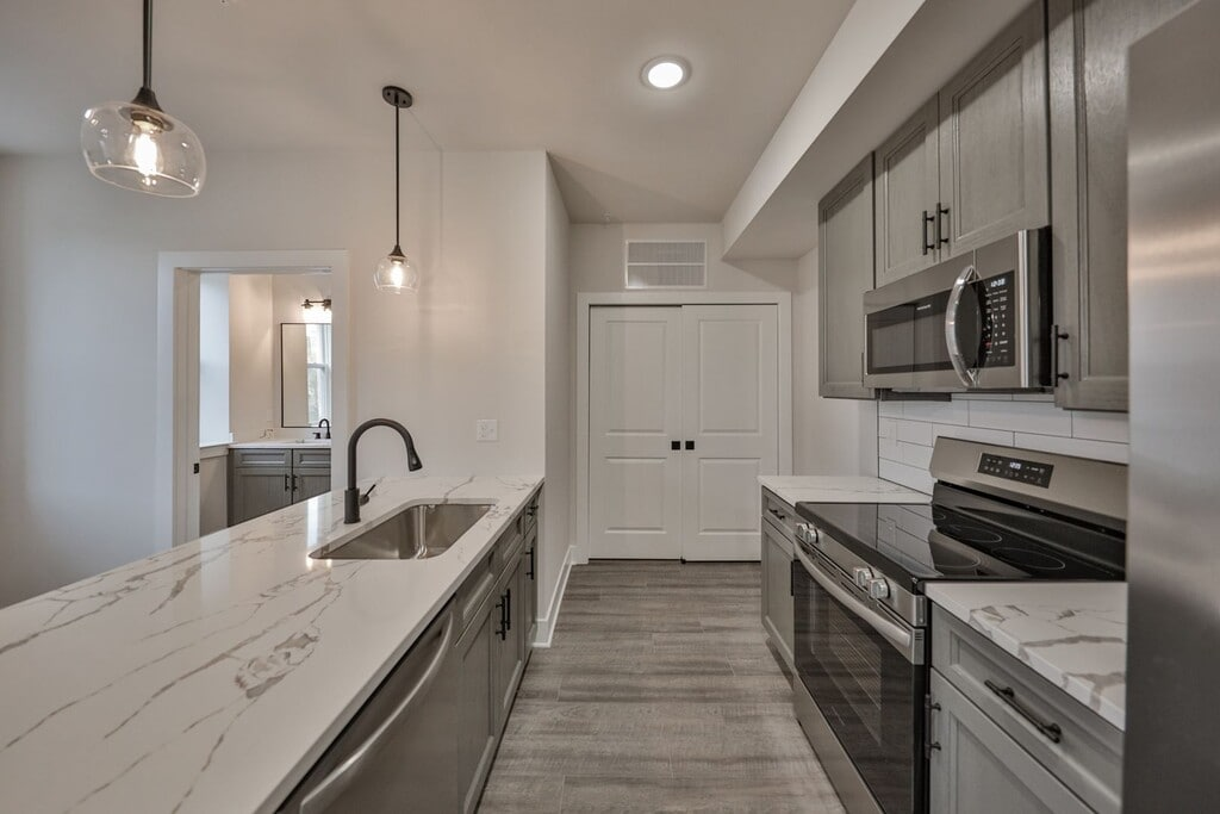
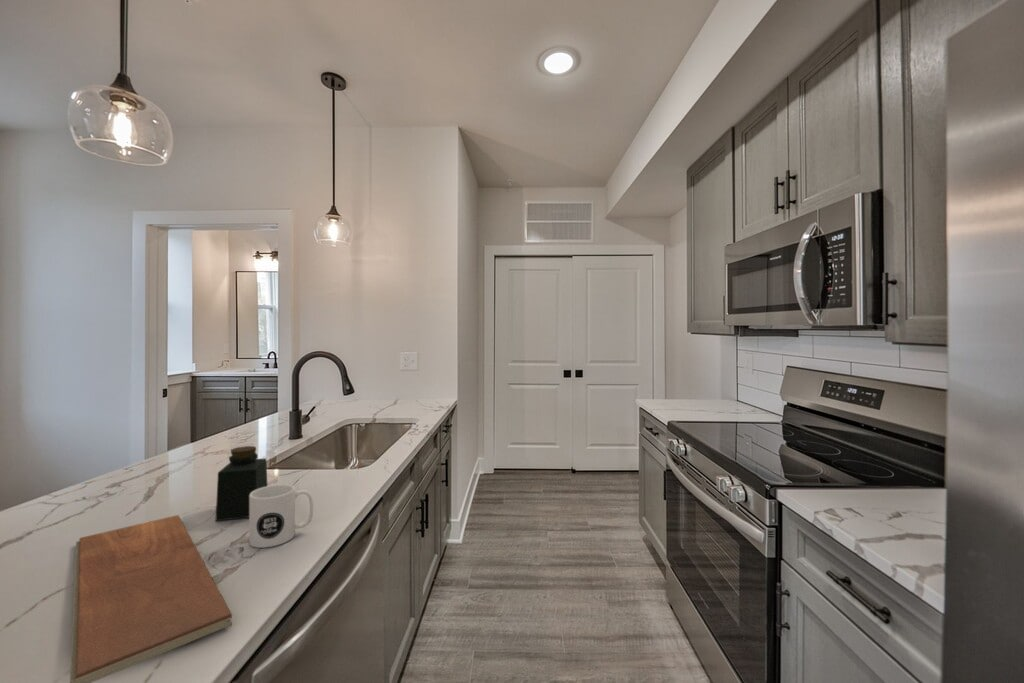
+ chopping board [69,514,233,683]
+ mug [248,483,314,549]
+ bottle [215,445,269,522]
